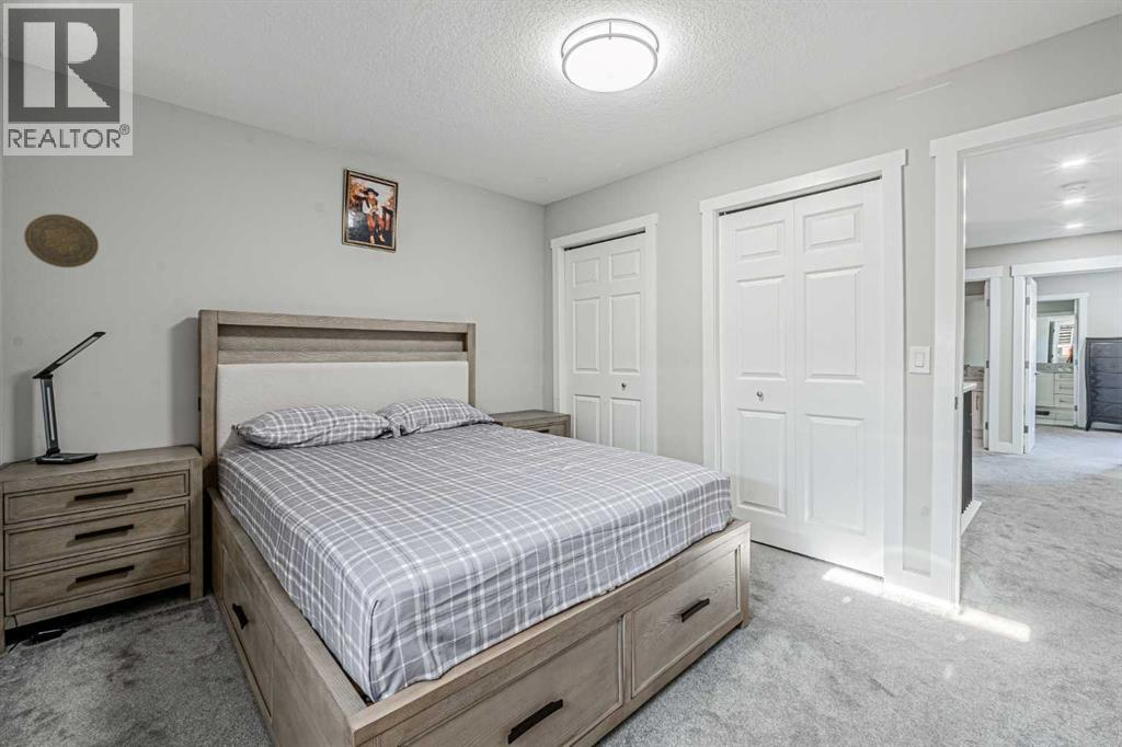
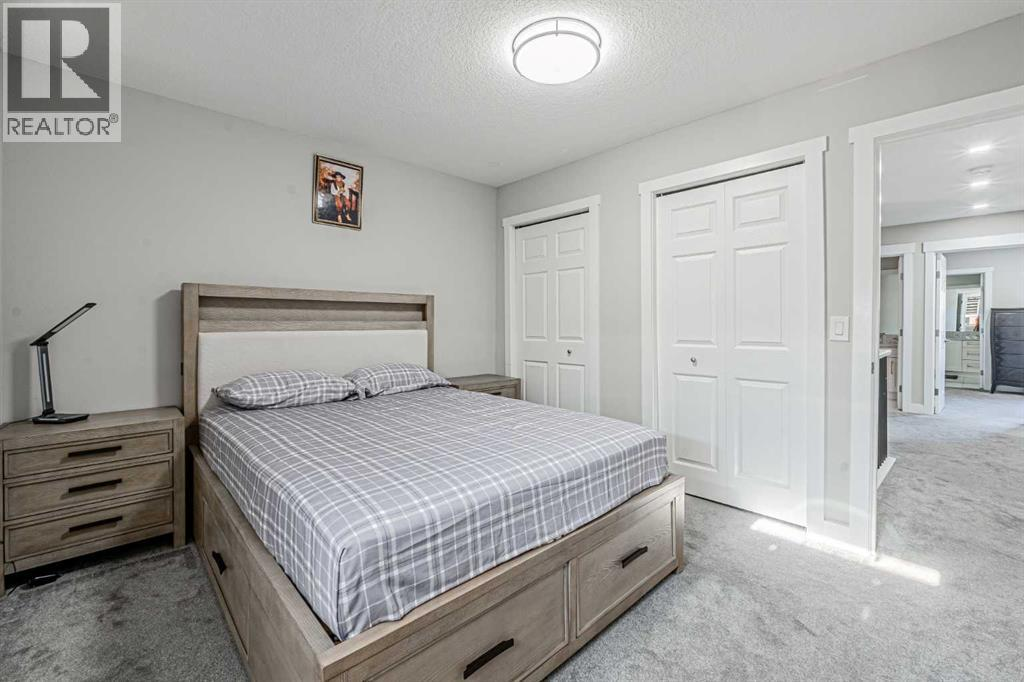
- decorative plate [23,212,100,268]
